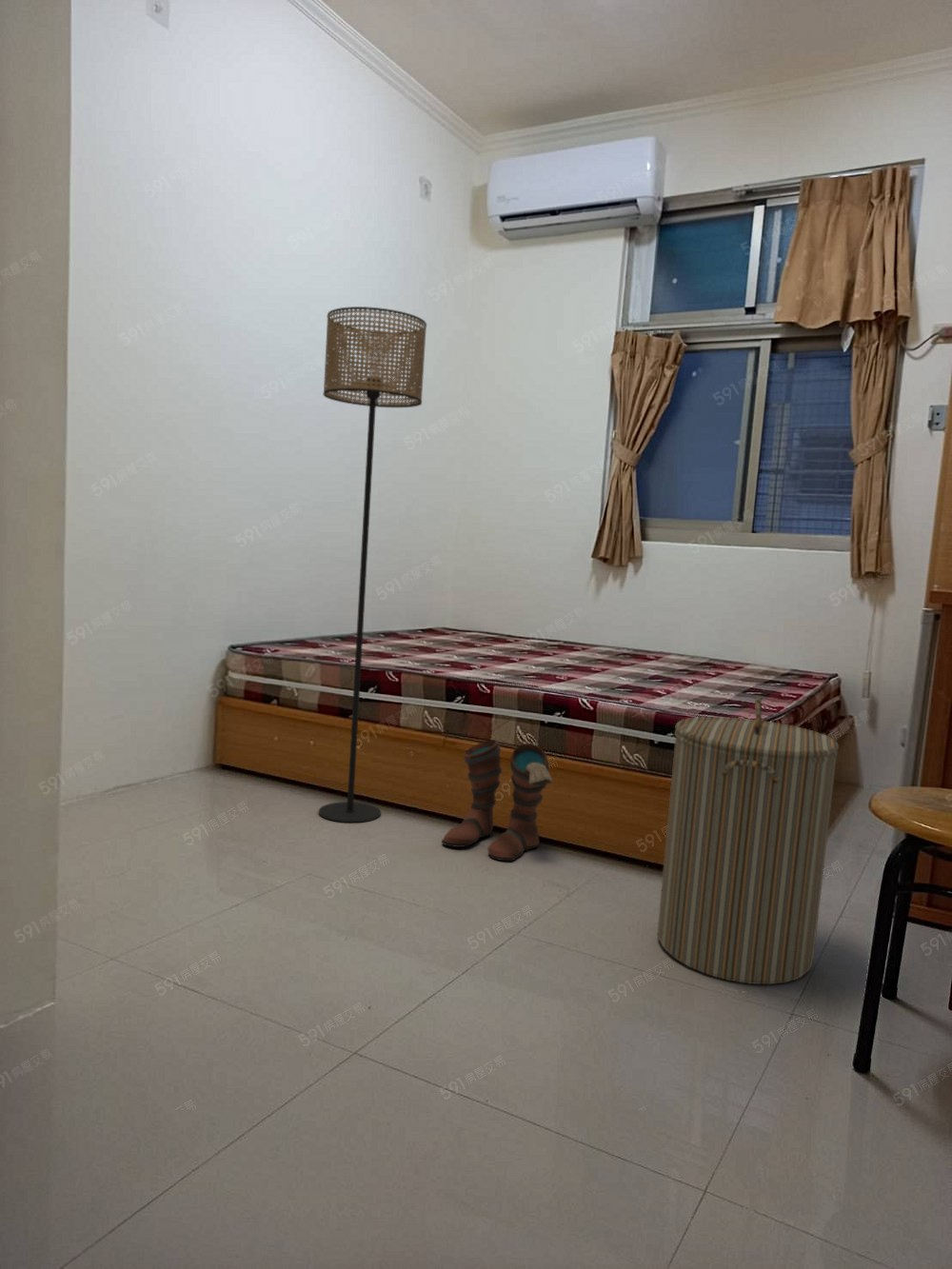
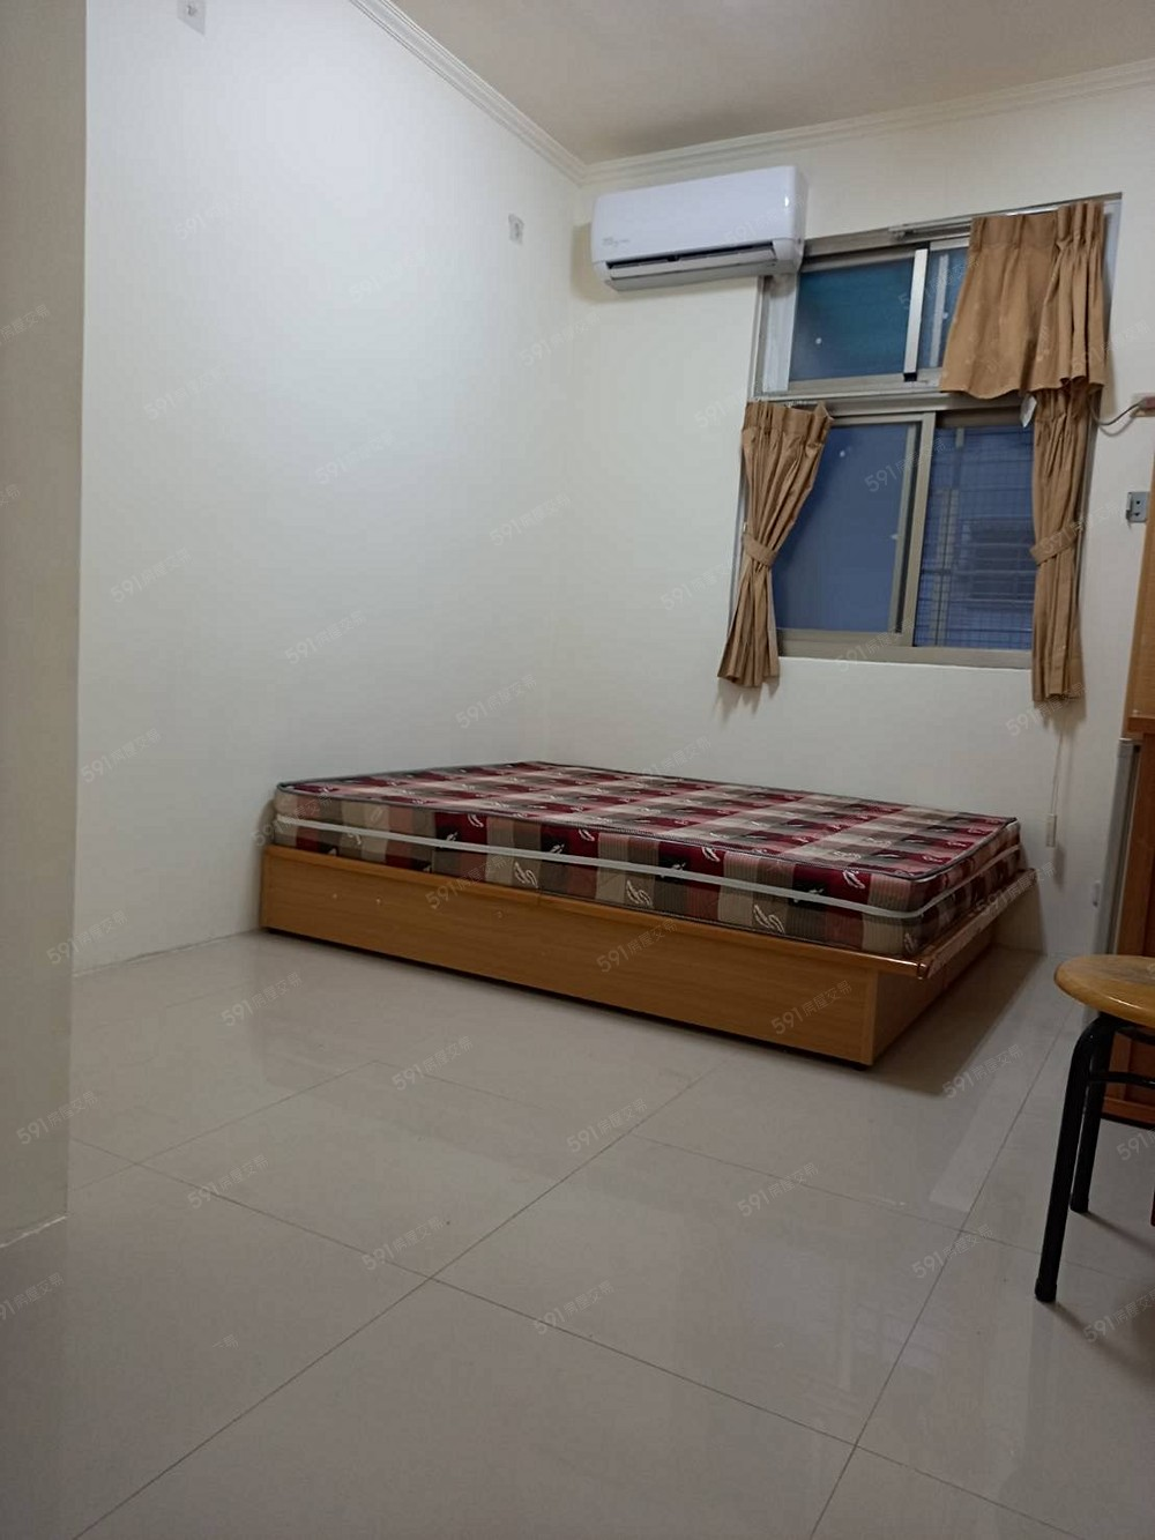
- floor lamp [318,306,427,823]
- boots [441,739,554,862]
- laundry hamper [656,695,840,985]
